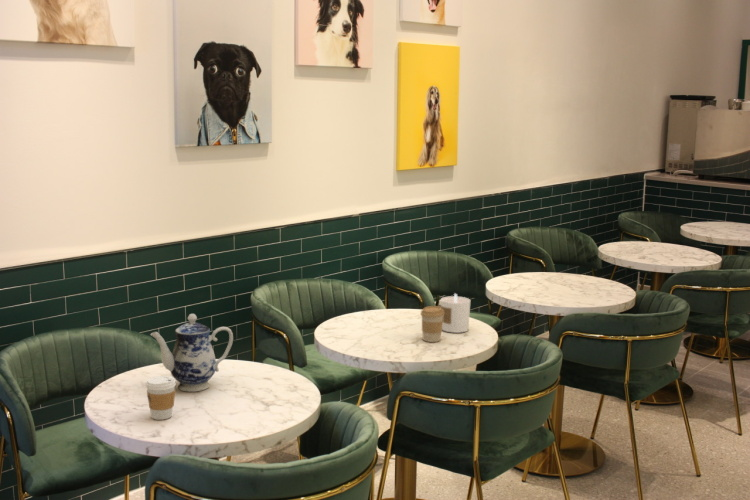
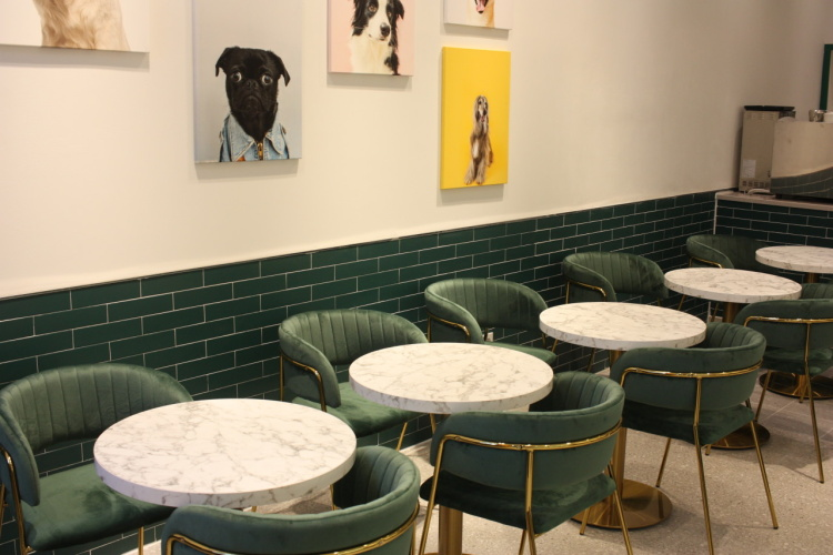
- candle [440,292,471,334]
- coffee cup [420,305,444,343]
- teapot [149,313,234,393]
- coffee cup [145,375,177,421]
